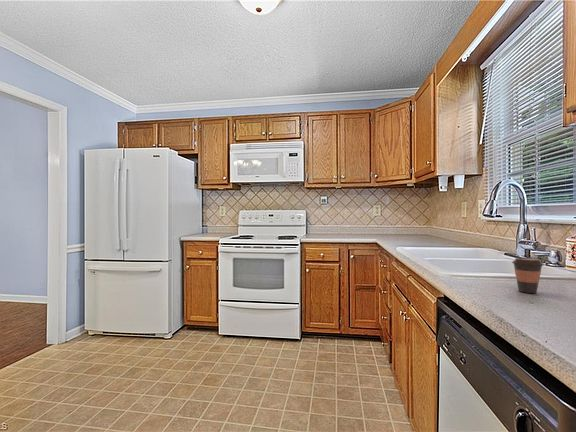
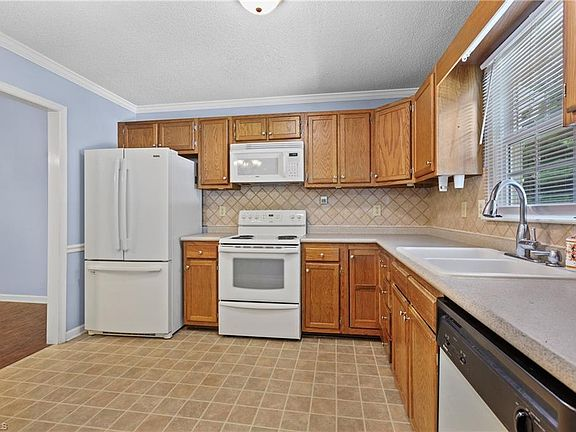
- coffee cup [511,257,544,294]
